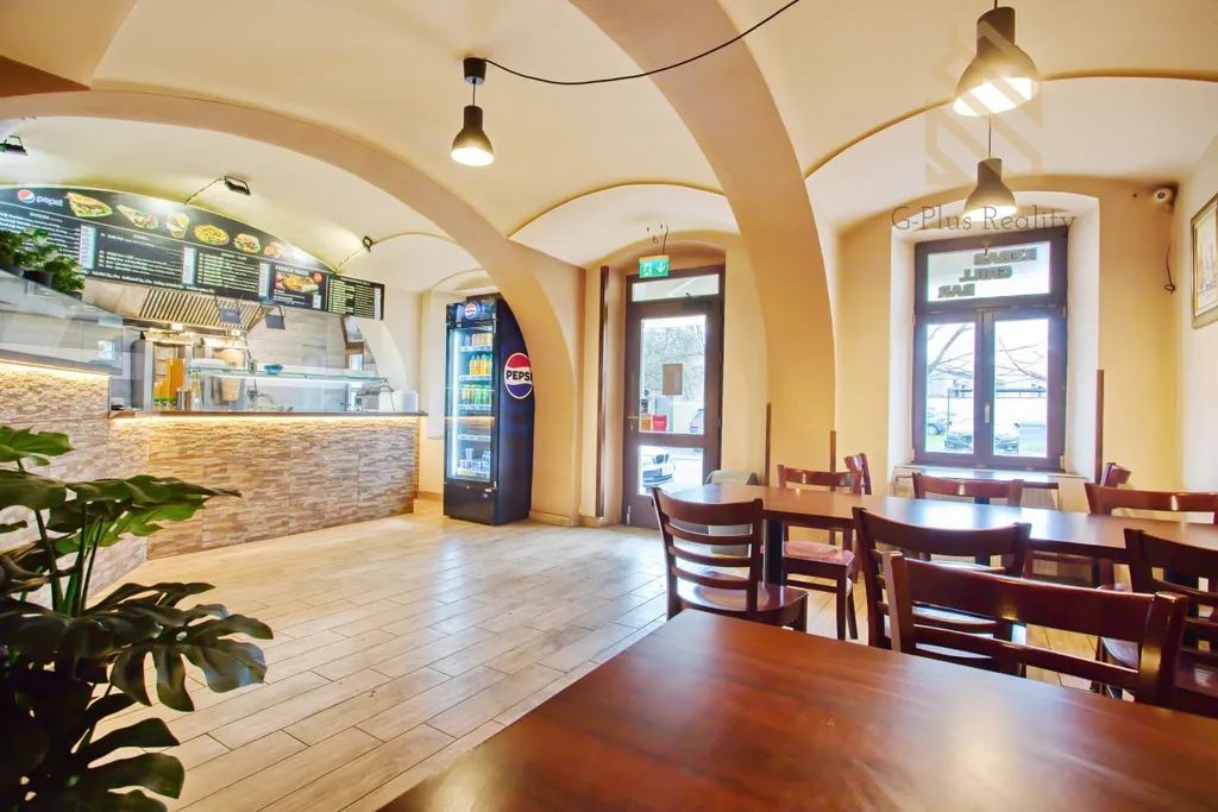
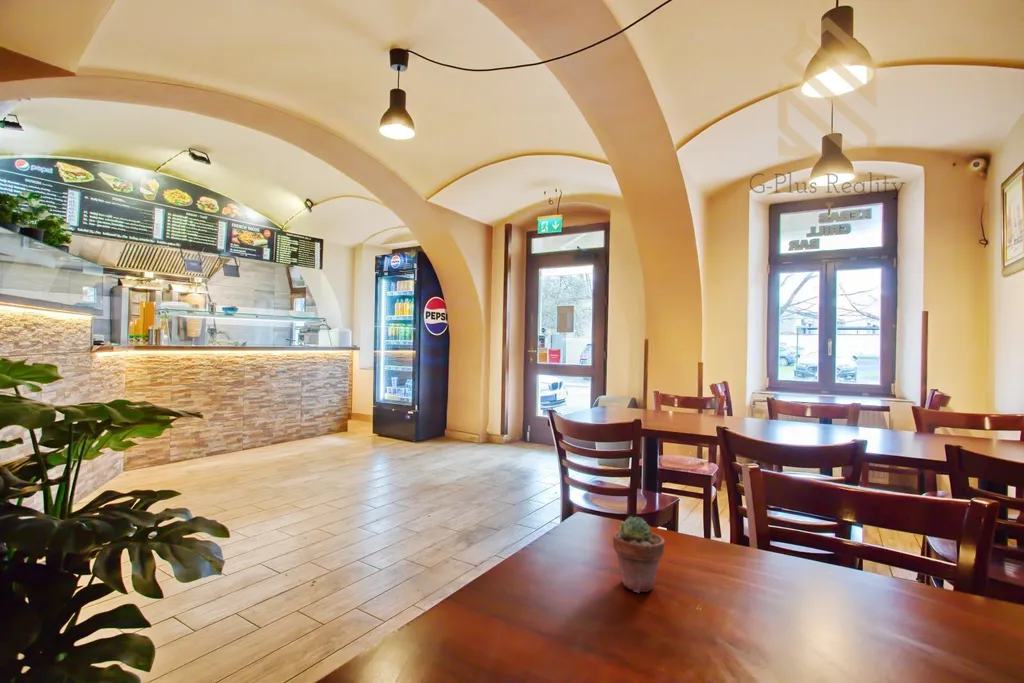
+ potted succulent [612,515,666,593]
